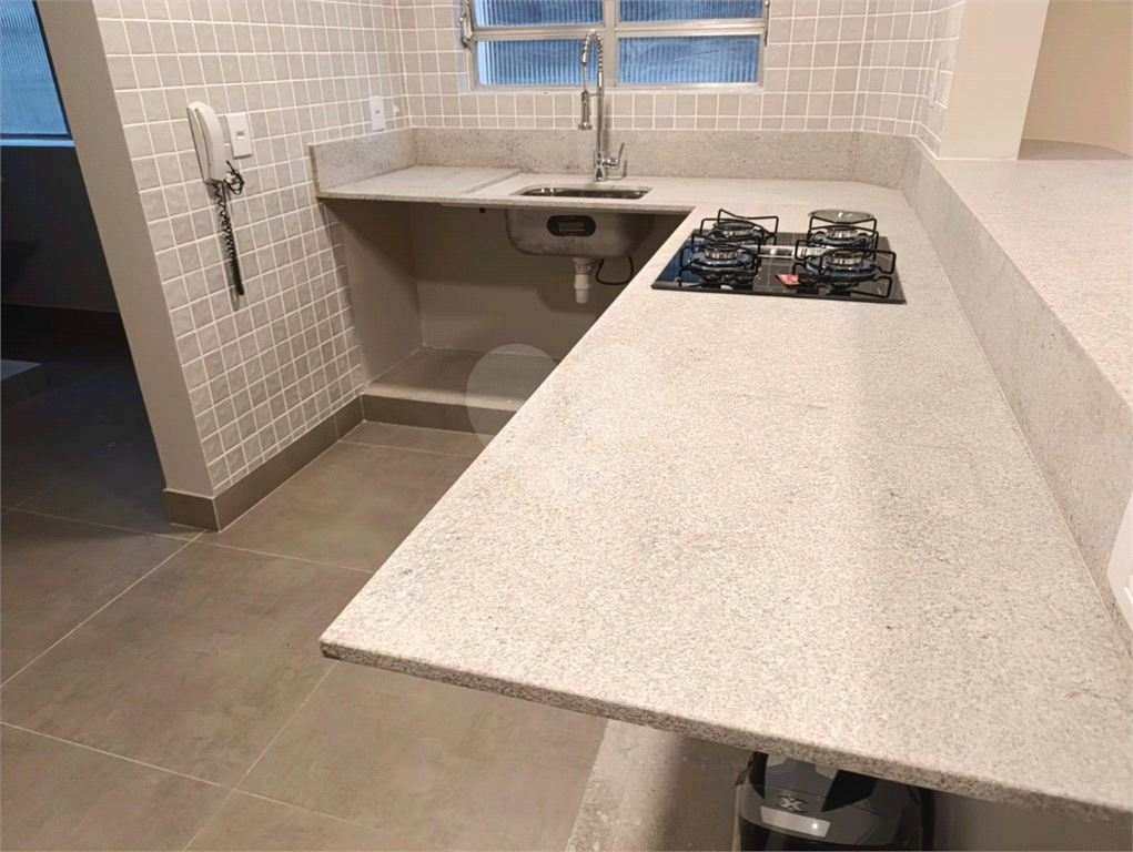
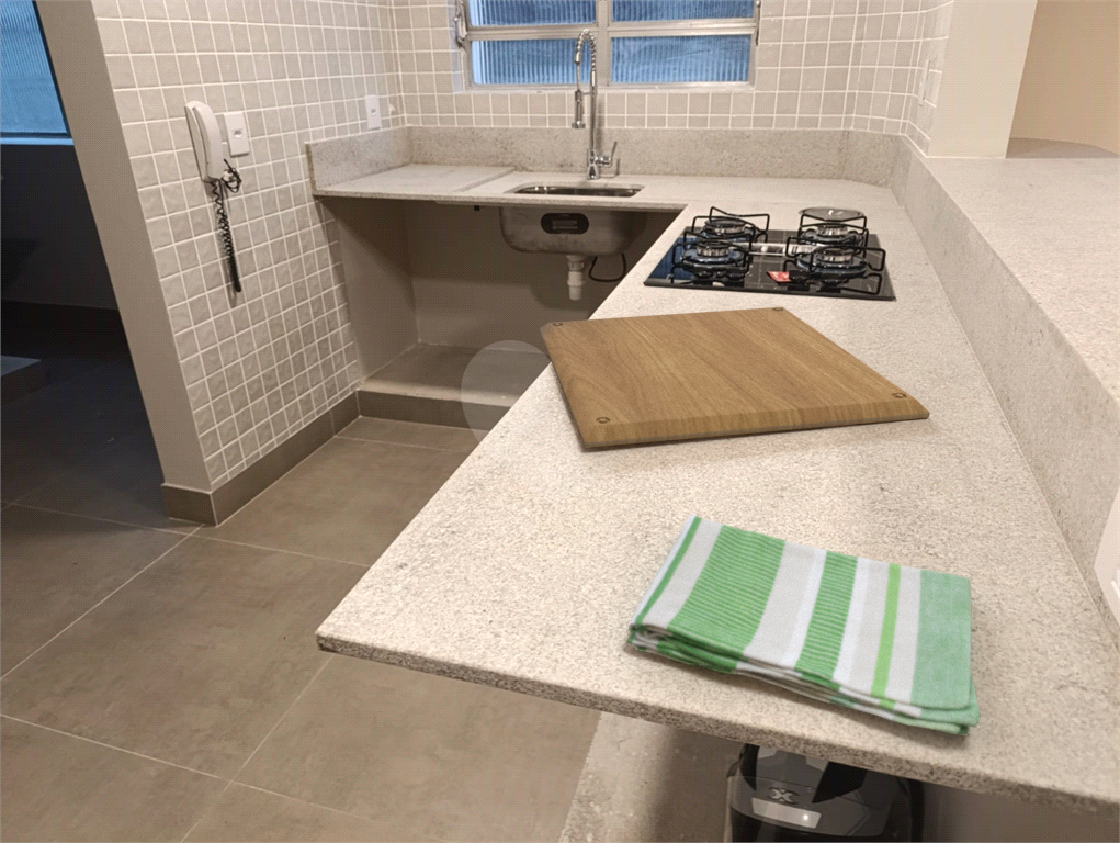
+ dish towel [625,513,981,737]
+ chopping board [539,306,931,449]
